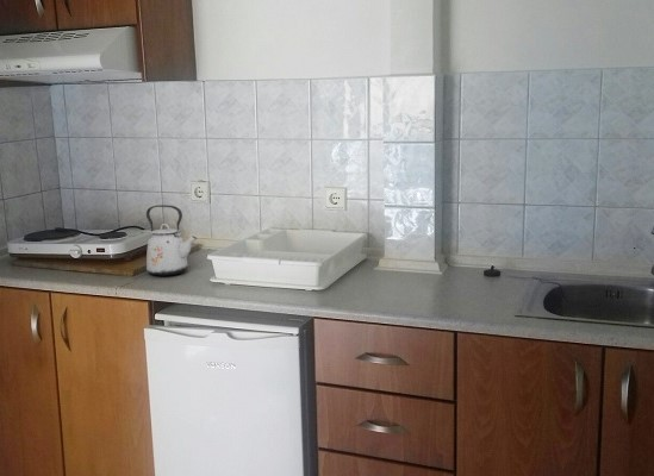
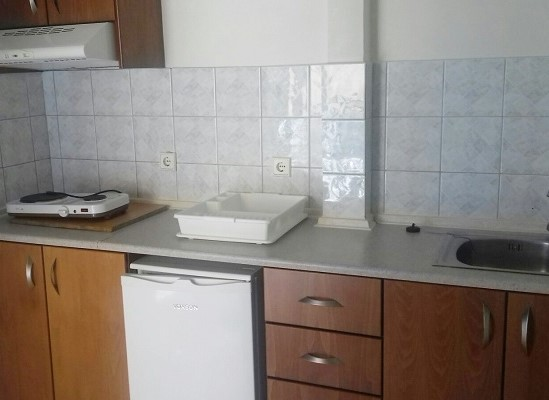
- kettle [145,203,198,276]
